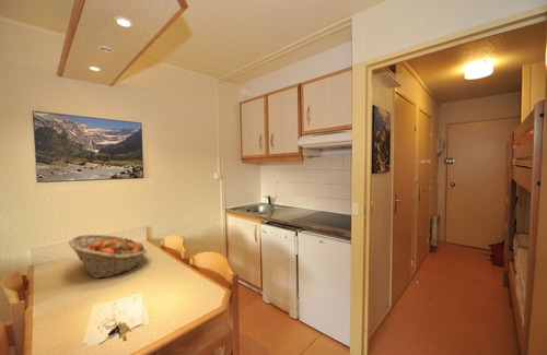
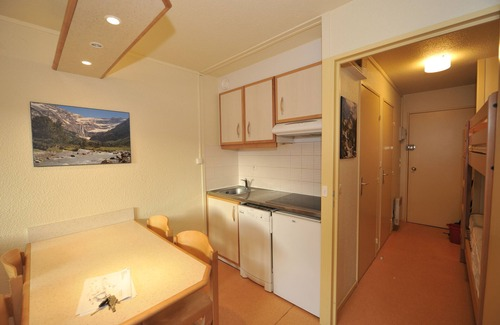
- fruit basket [67,234,148,280]
